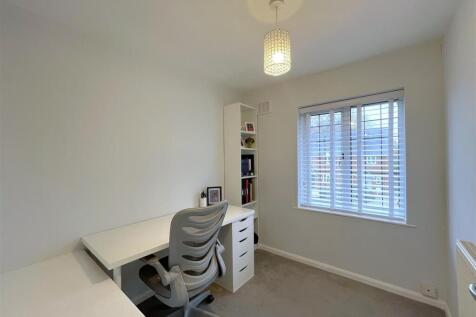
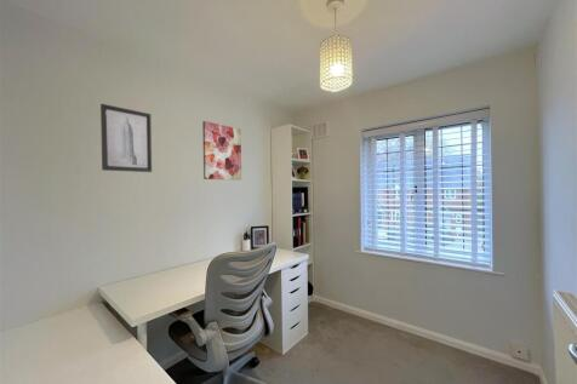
+ wall art [99,103,153,173]
+ wall art [201,120,242,182]
